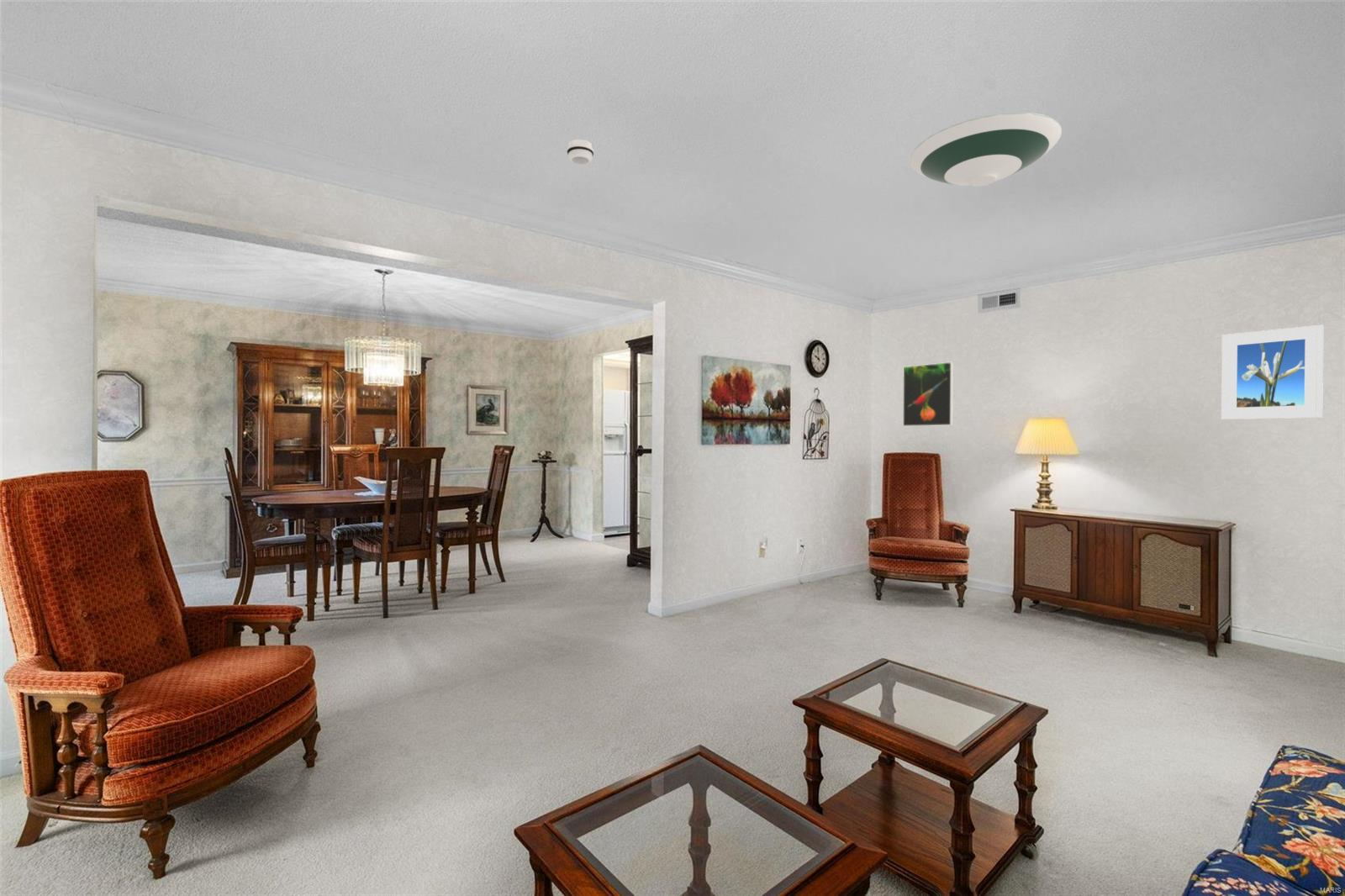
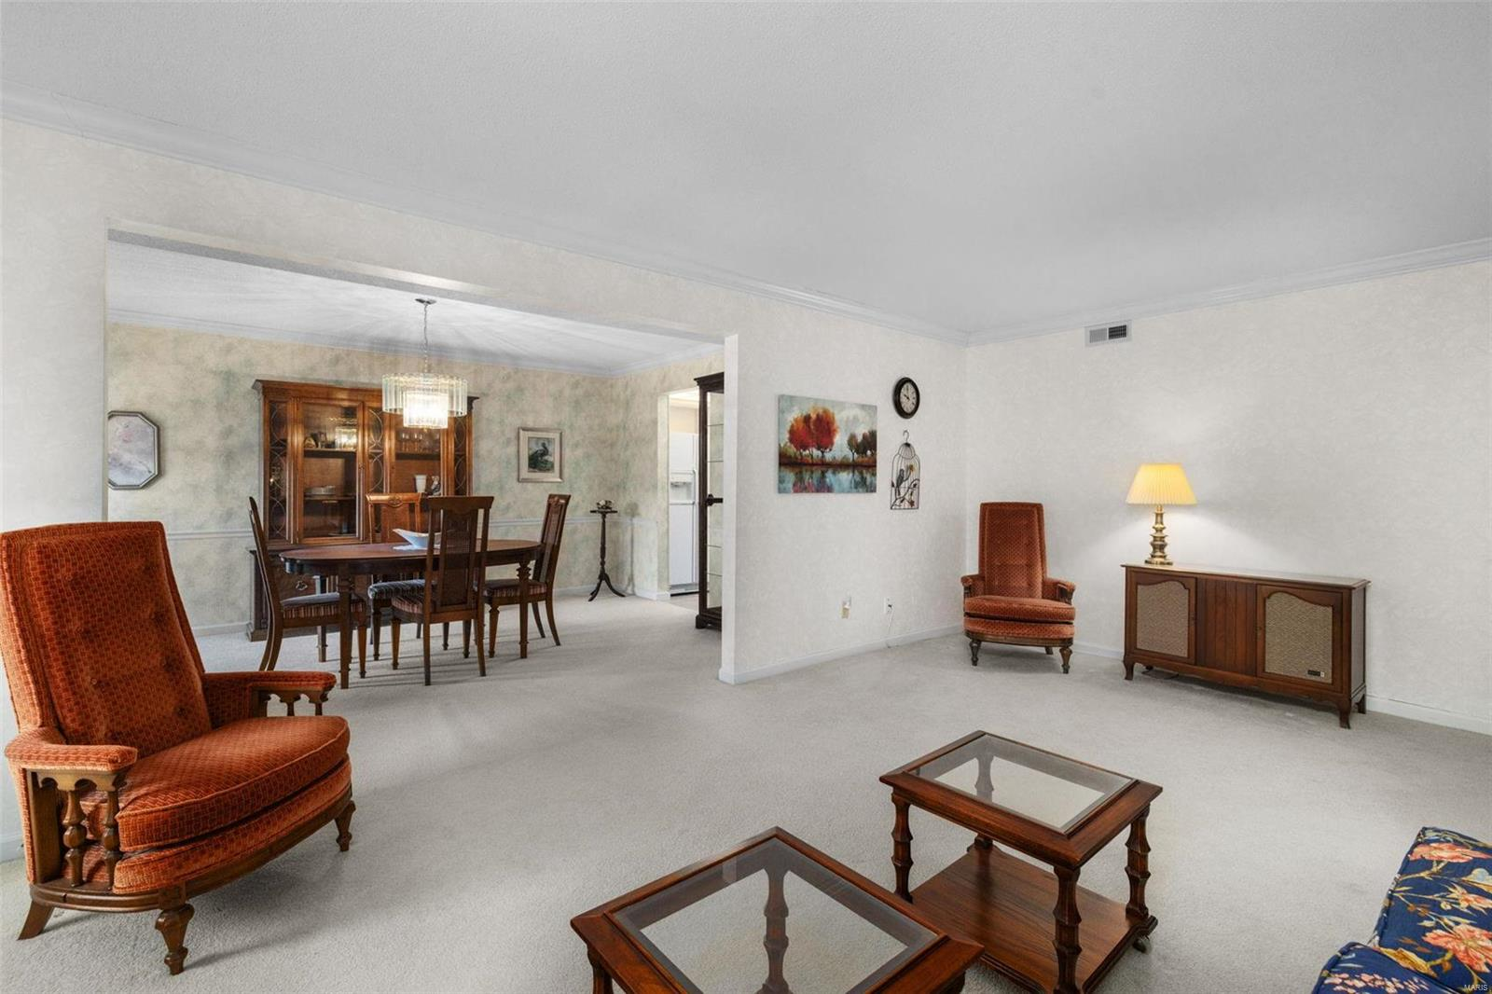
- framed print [902,361,954,427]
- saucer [910,112,1063,187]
- smoke detector [566,139,595,166]
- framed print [1221,324,1324,420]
